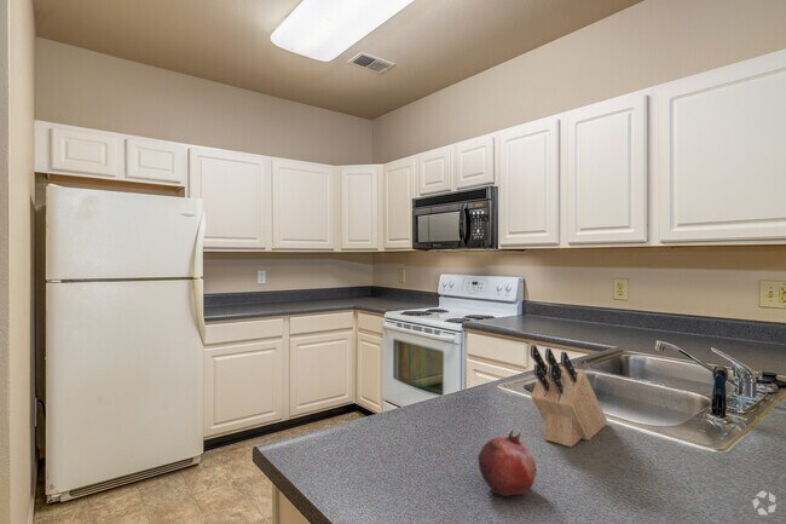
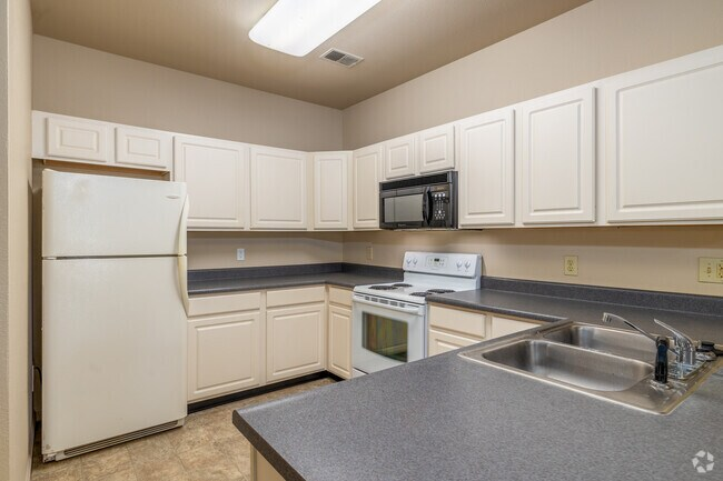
- knife block [530,344,608,448]
- fruit [476,428,538,497]
